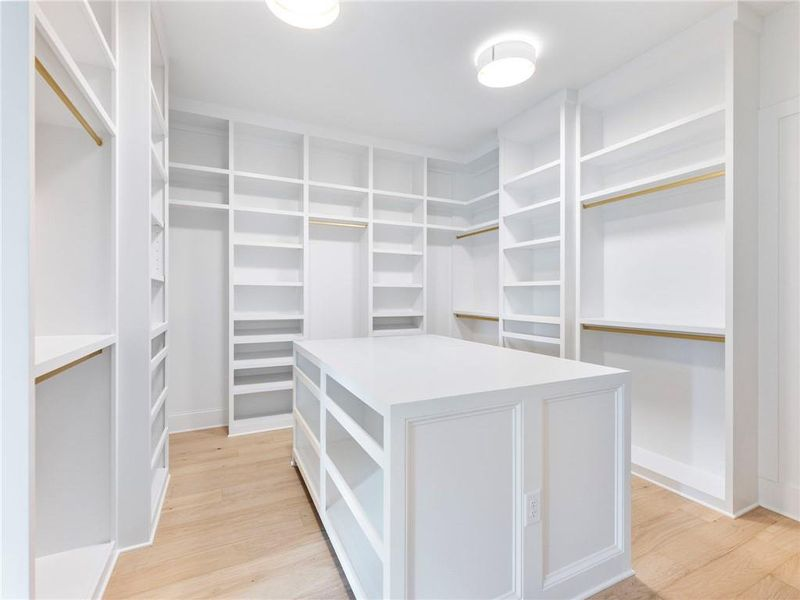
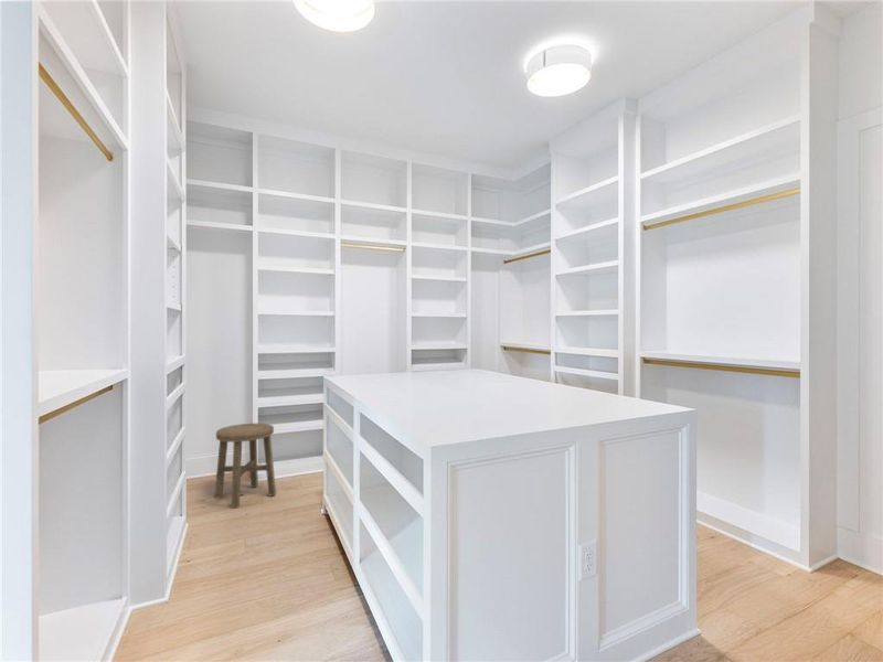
+ stool [213,423,277,510]
